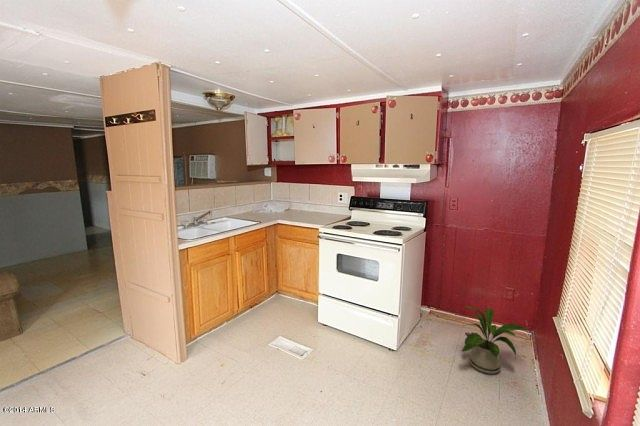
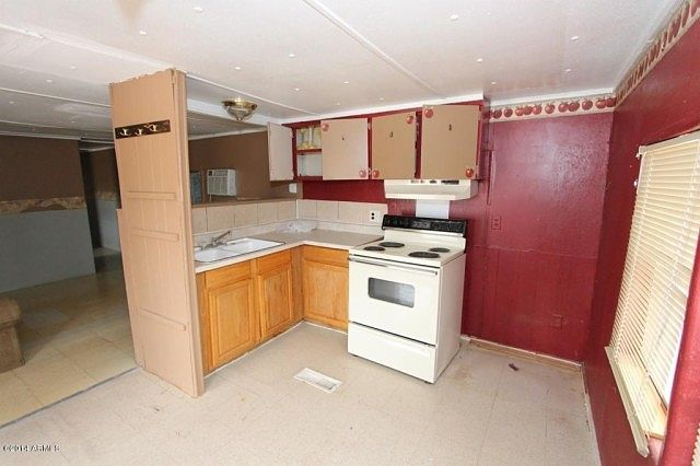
- house plant [461,305,530,375]
